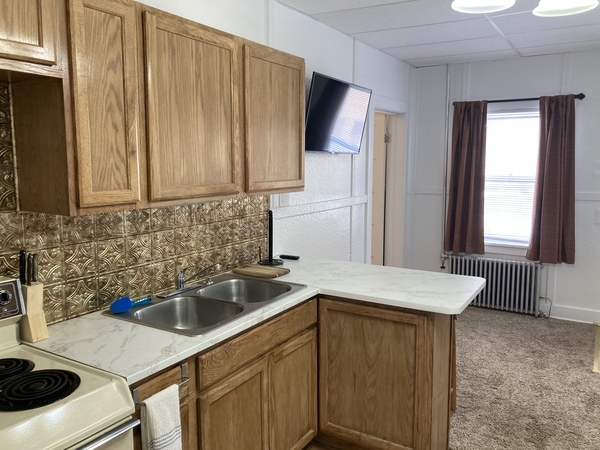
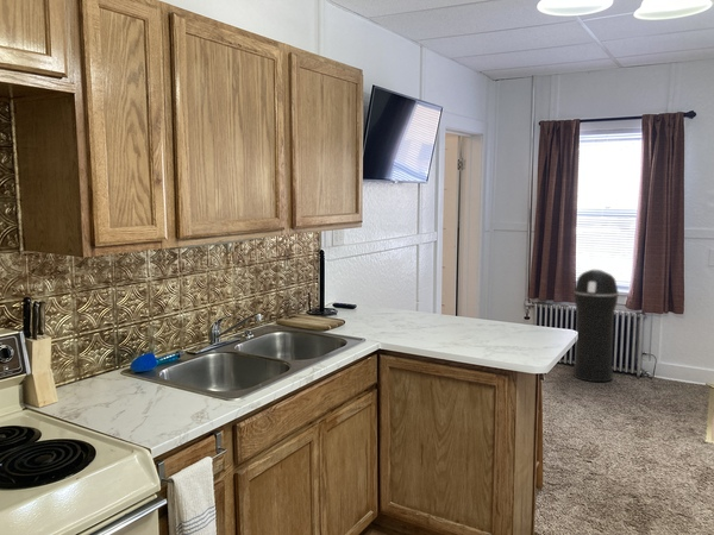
+ trash can [572,269,620,383]
